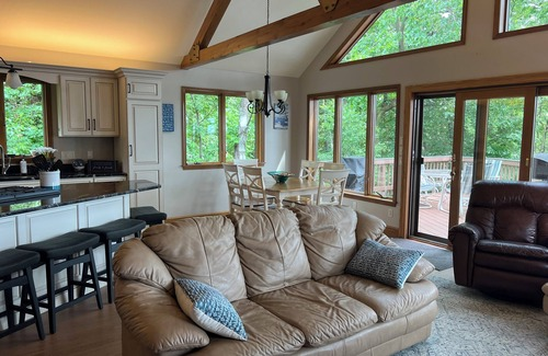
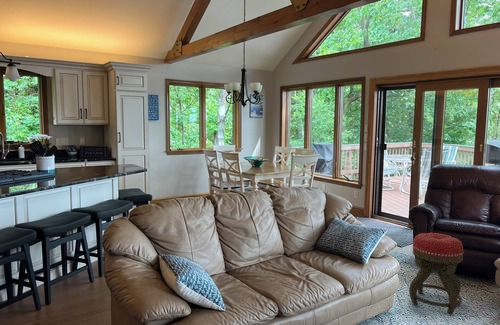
+ ottoman [408,232,465,315]
